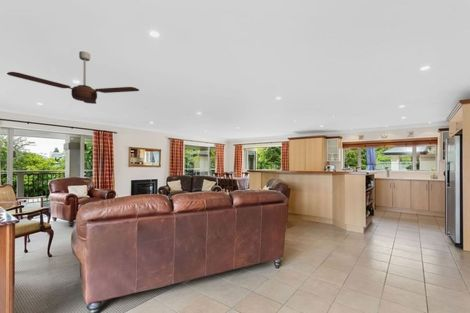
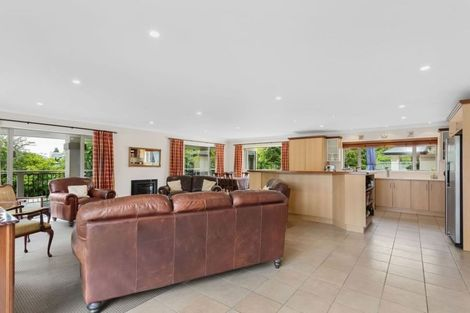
- ceiling fan [6,50,140,105]
